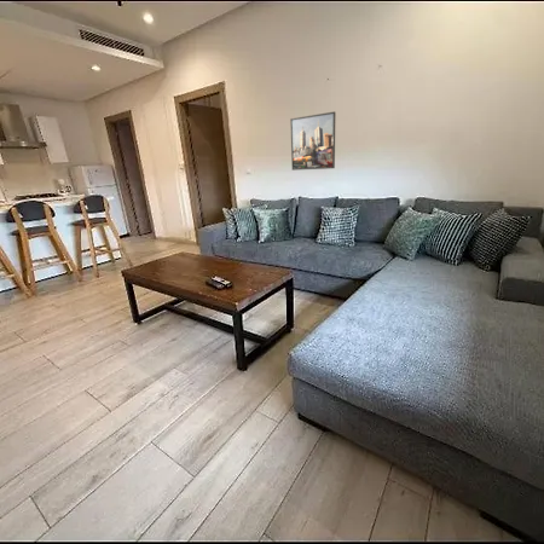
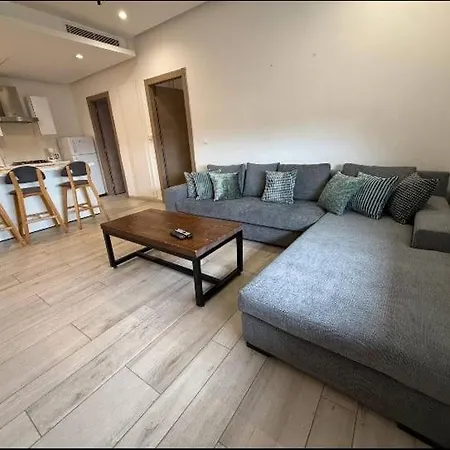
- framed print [289,110,336,172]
